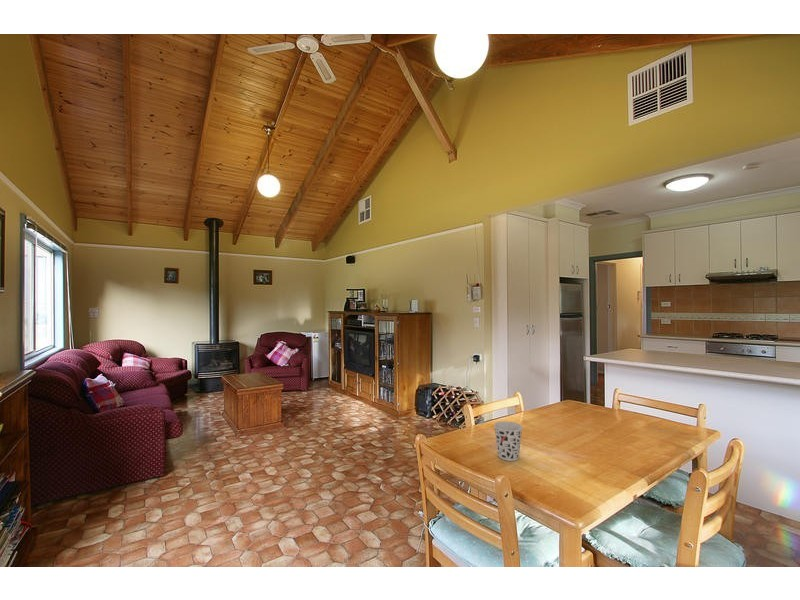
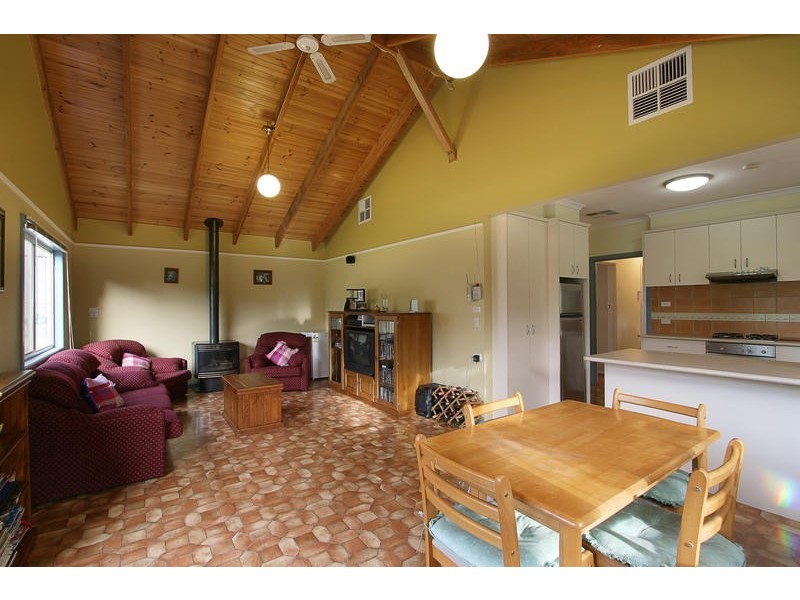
- cup [493,420,524,462]
